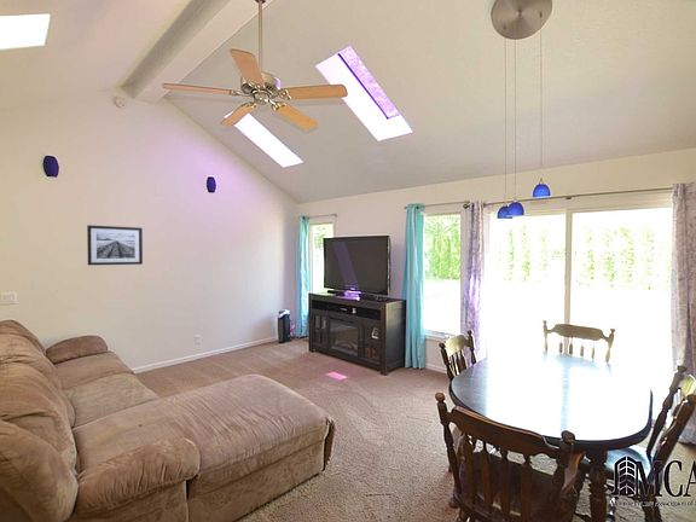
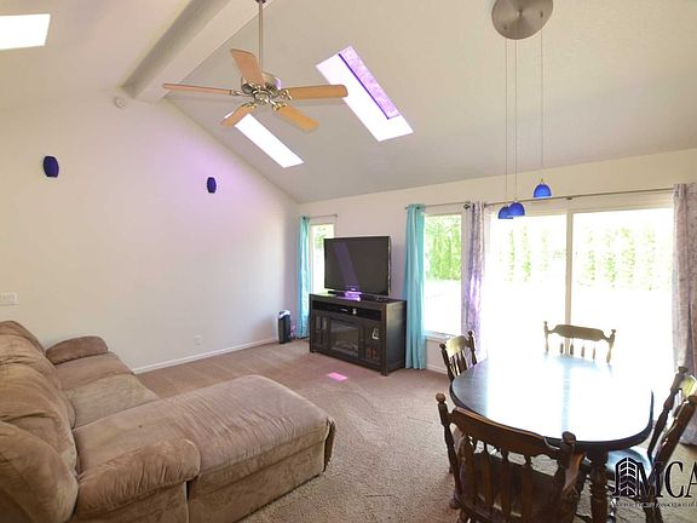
- wall art [86,224,144,266]
